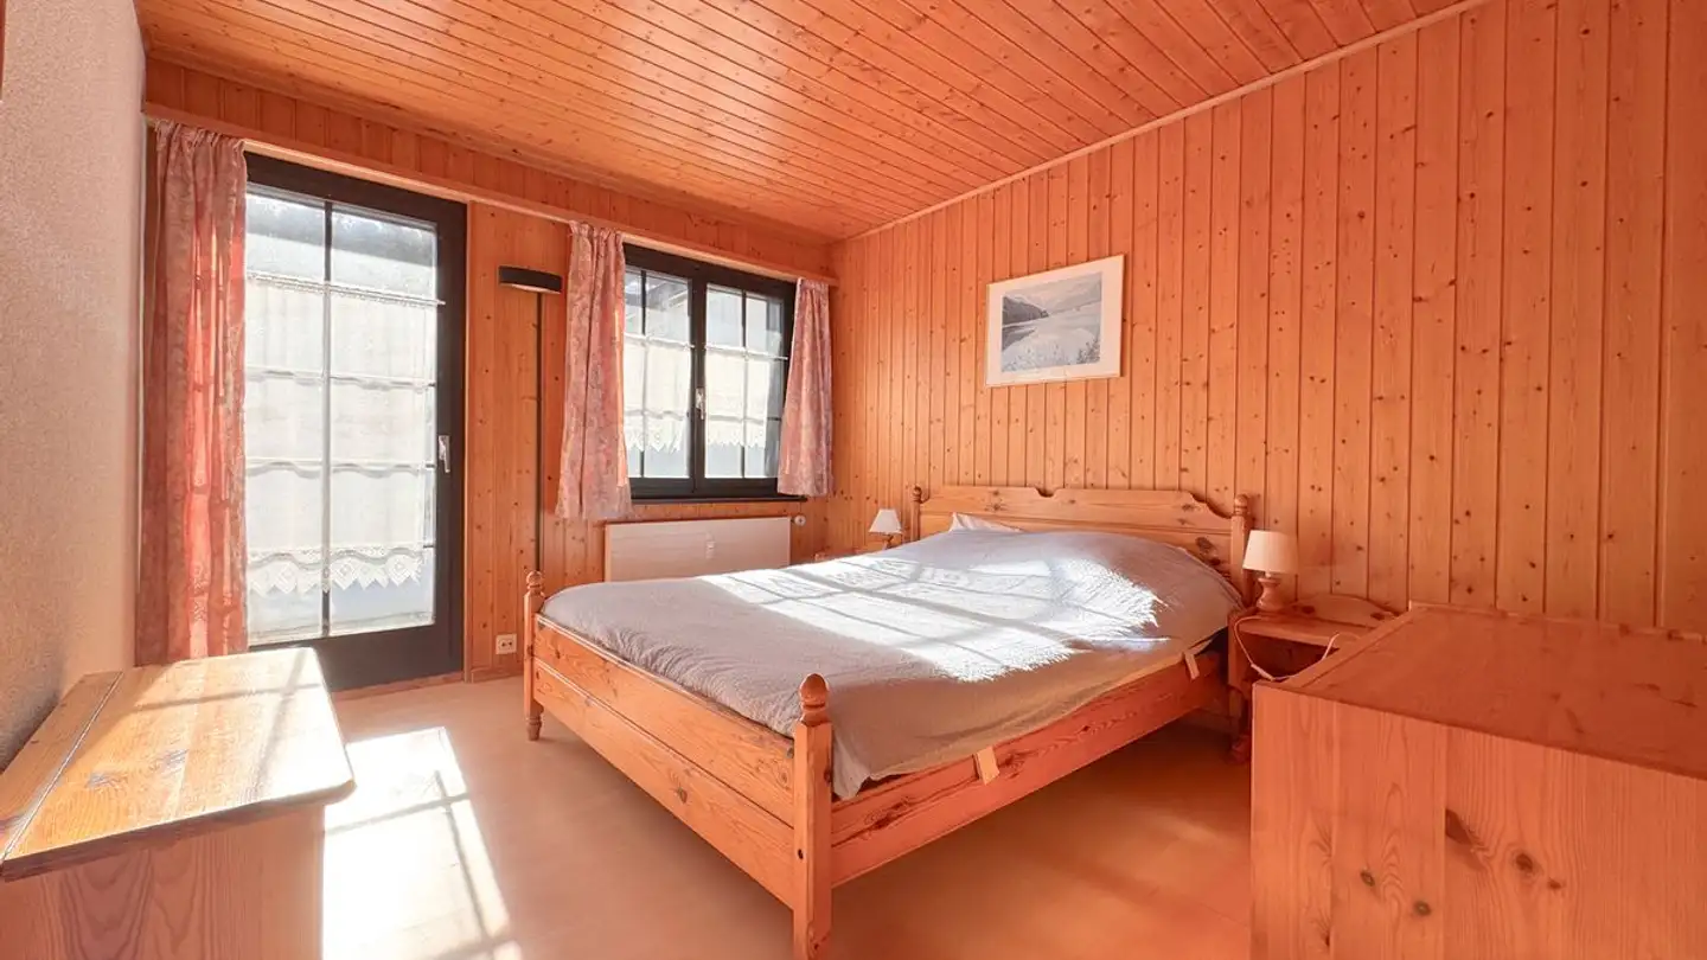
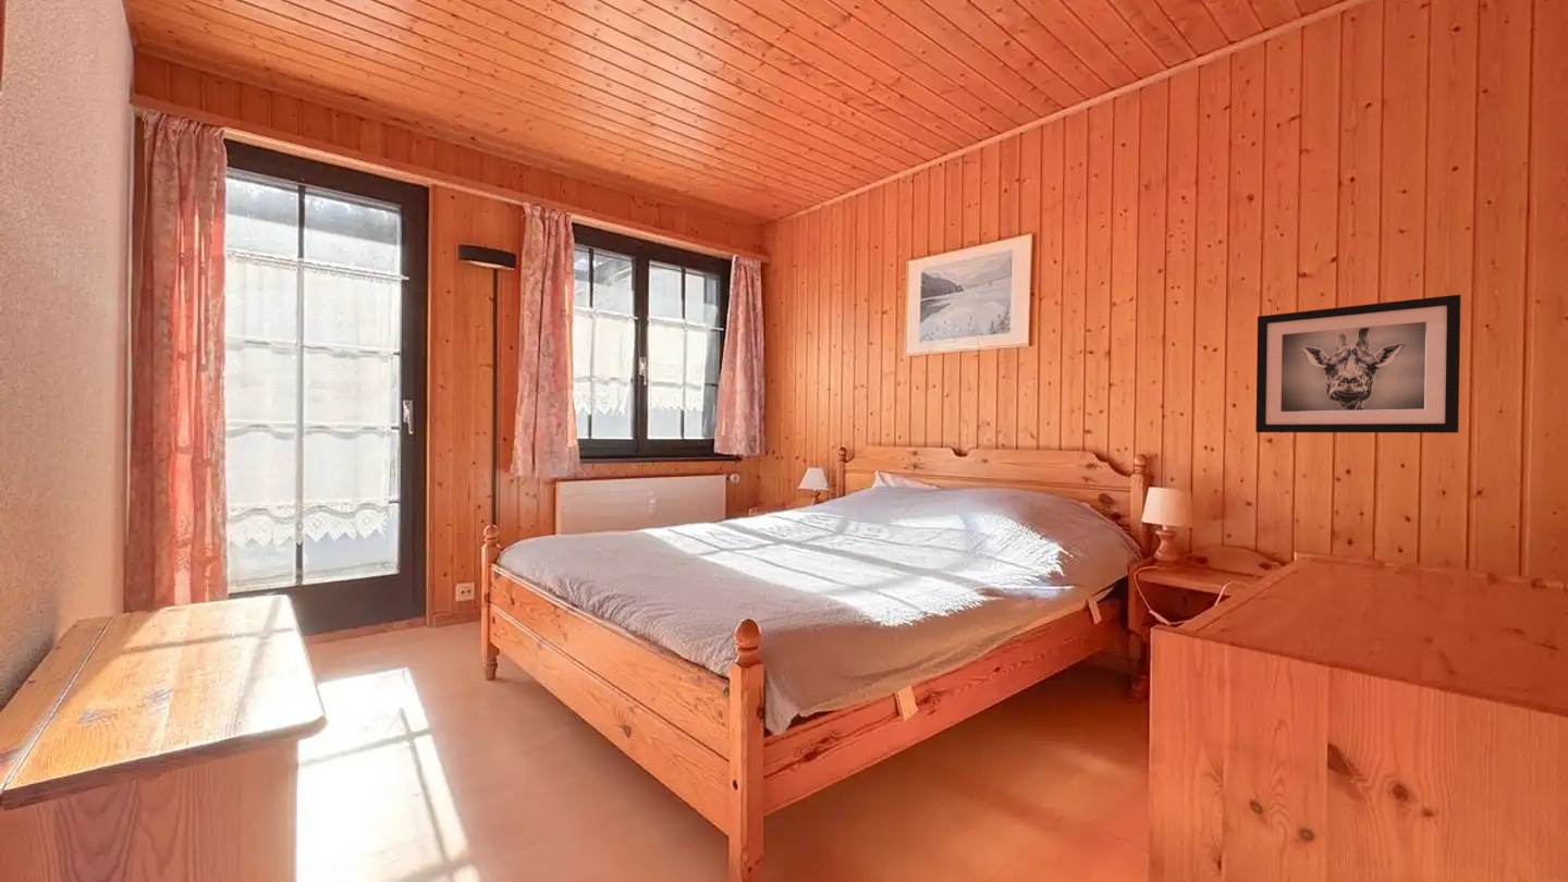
+ wall art [1254,294,1461,433]
